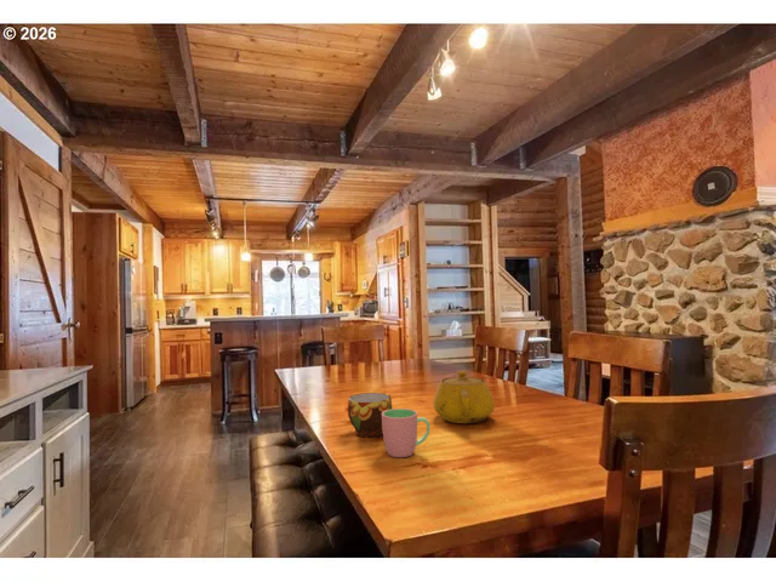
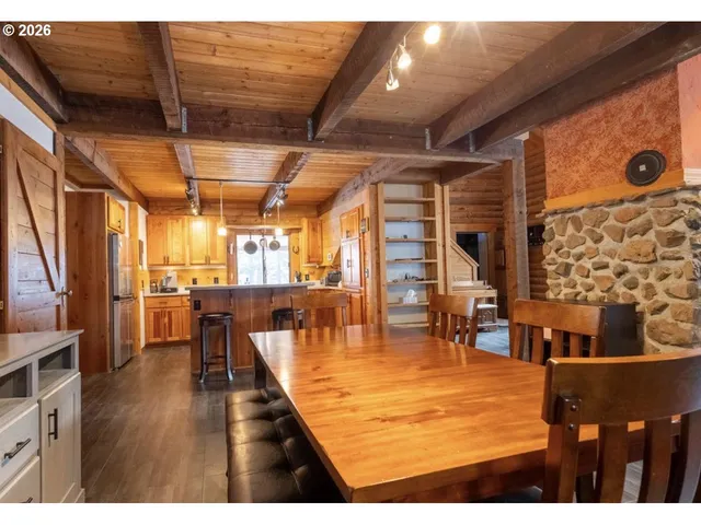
- cup [347,392,393,438]
- teapot [433,370,496,424]
- cup [382,407,432,458]
